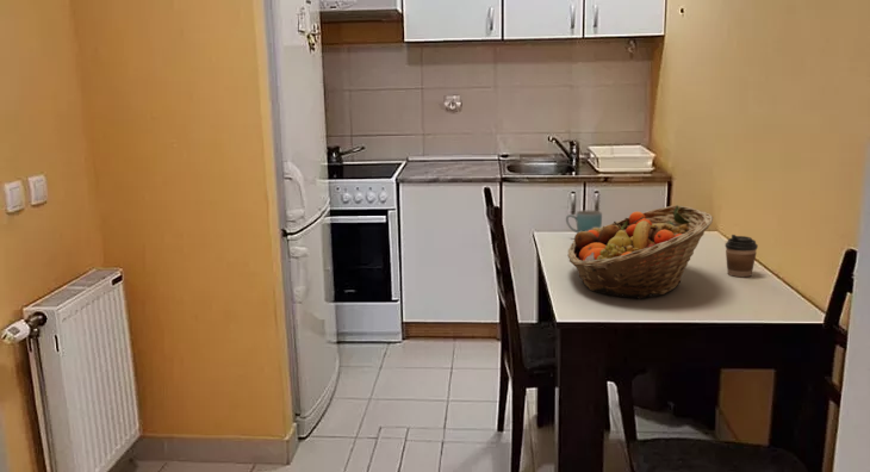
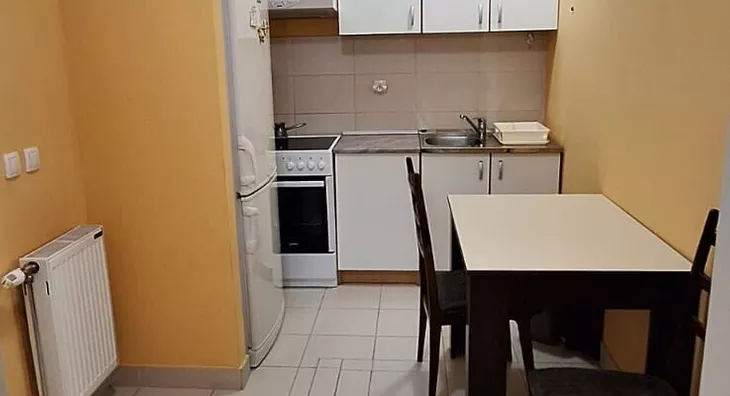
- mug [565,210,603,234]
- coffee cup [725,234,759,278]
- fruit basket [566,204,714,299]
